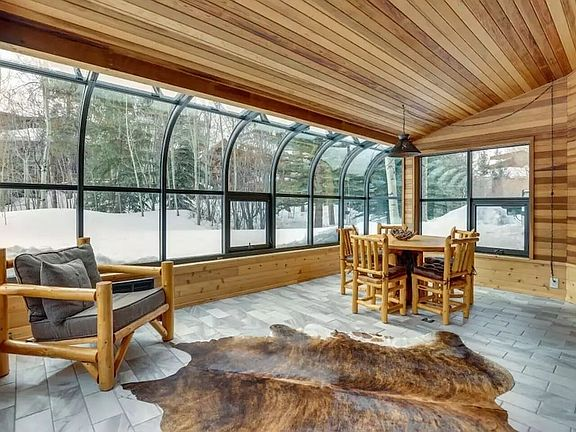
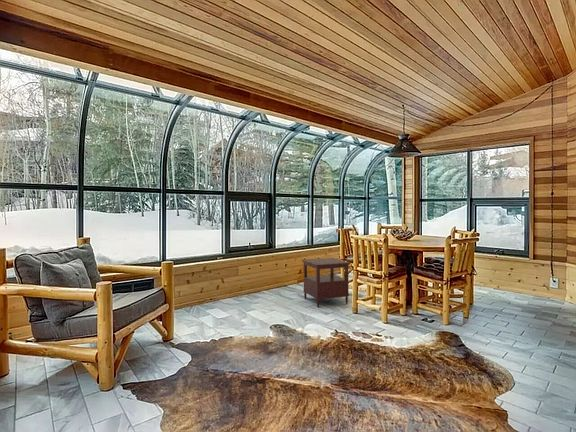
+ side table [301,257,351,308]
